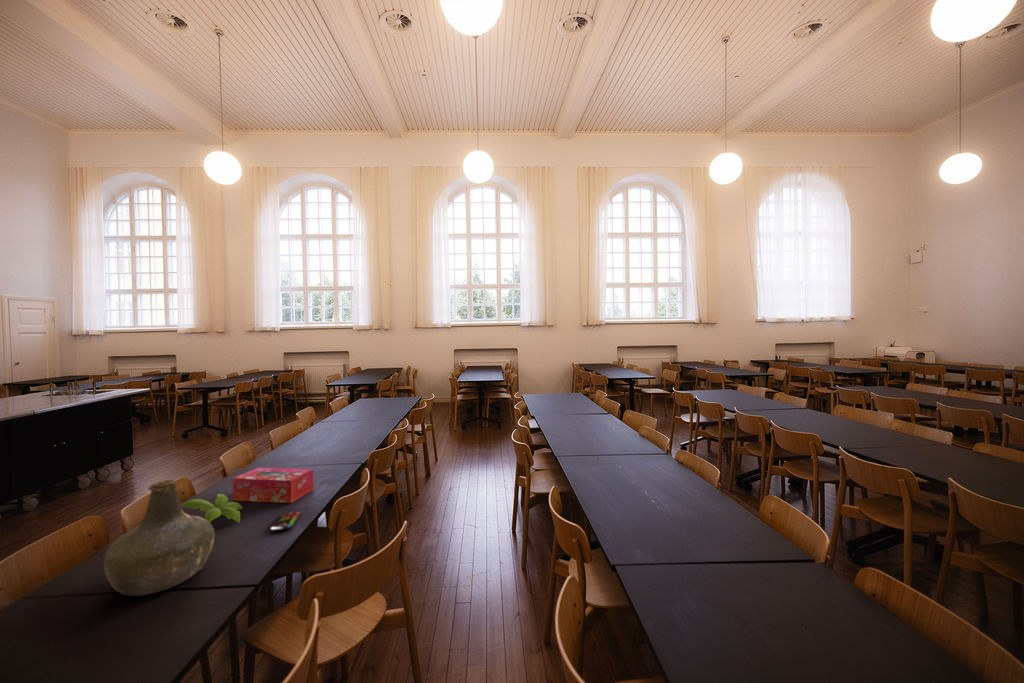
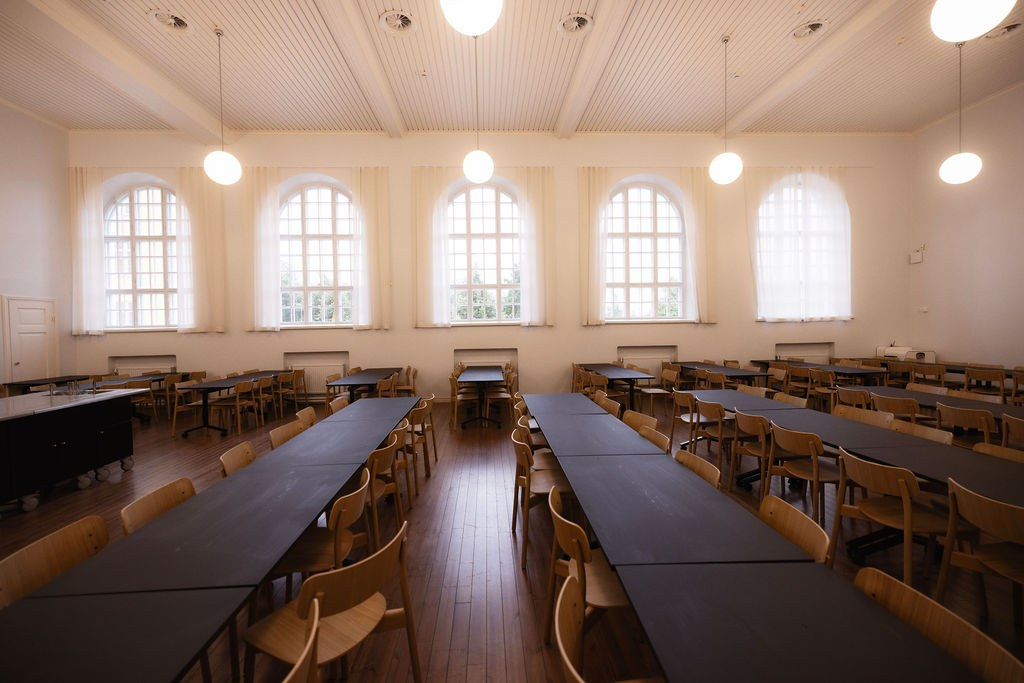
- plant [180,493,244,524]
- tissue box [232,467,314,504]
- bottle [103,478,216,597]
- smartphone [270,511,302,532]
